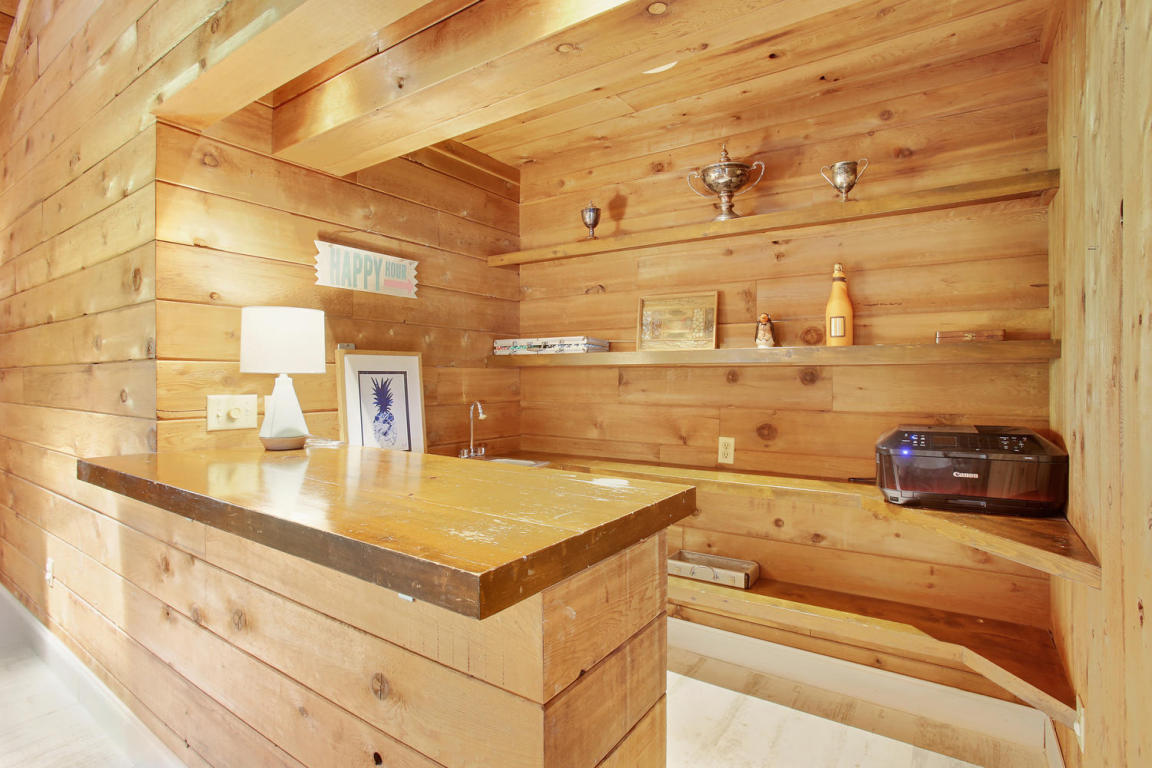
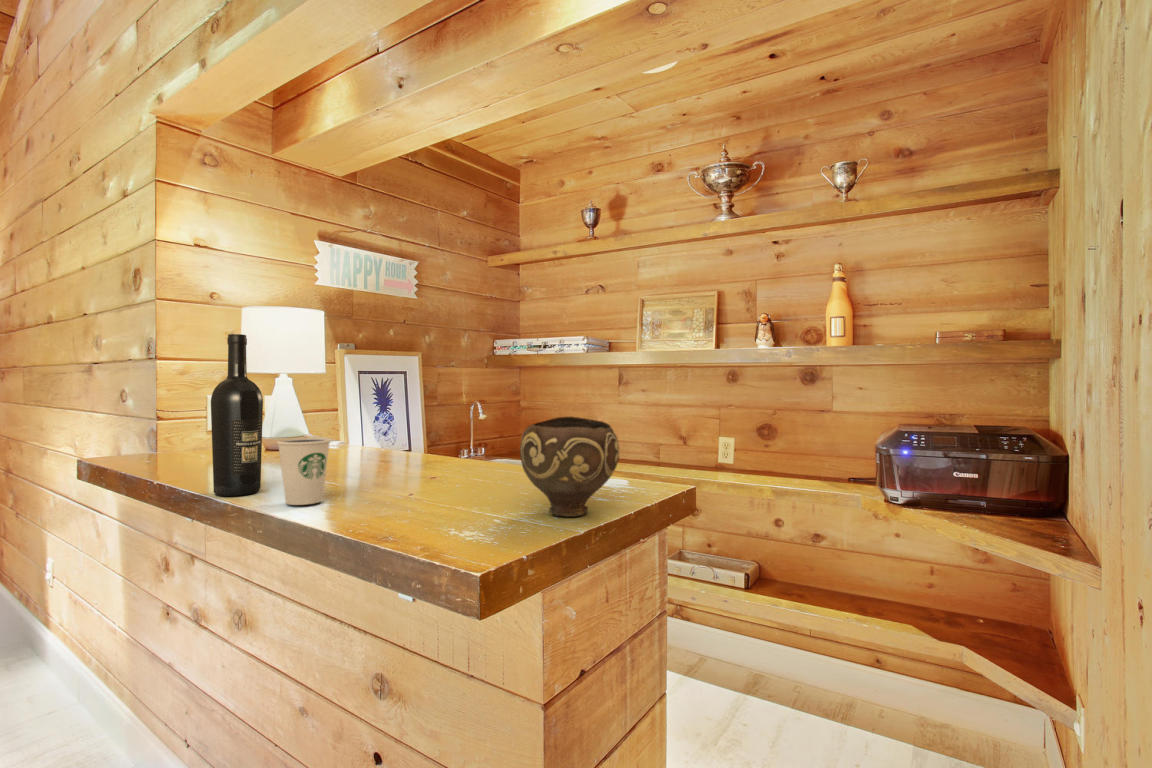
+ wine bottle [210,333,264,497]
+ dixie cup [276,437,332,506]
+ bowl [519,415,621,518]
